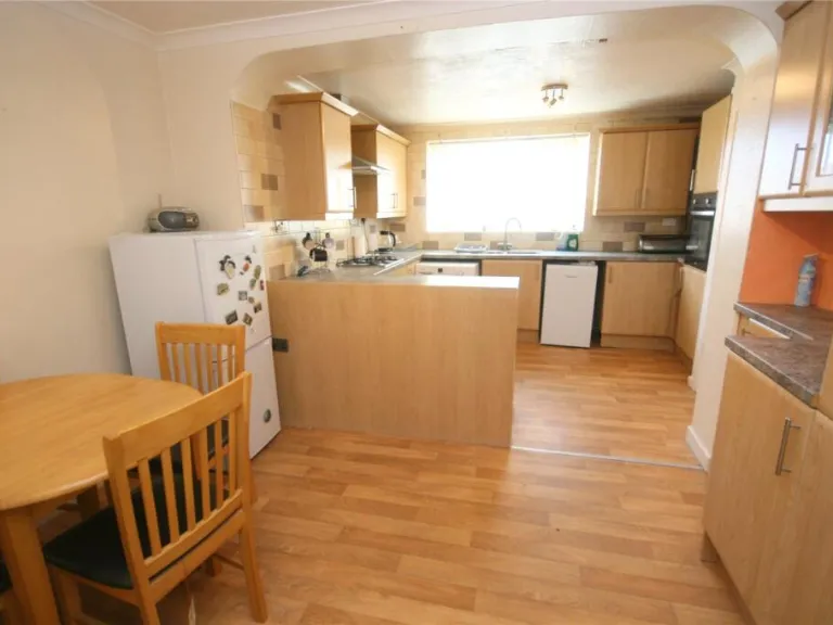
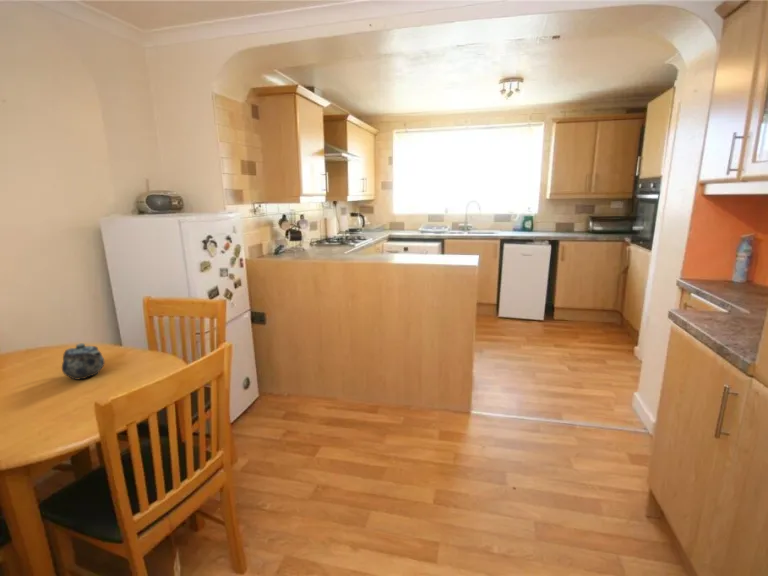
+ chinaware [61,342,106,381]
